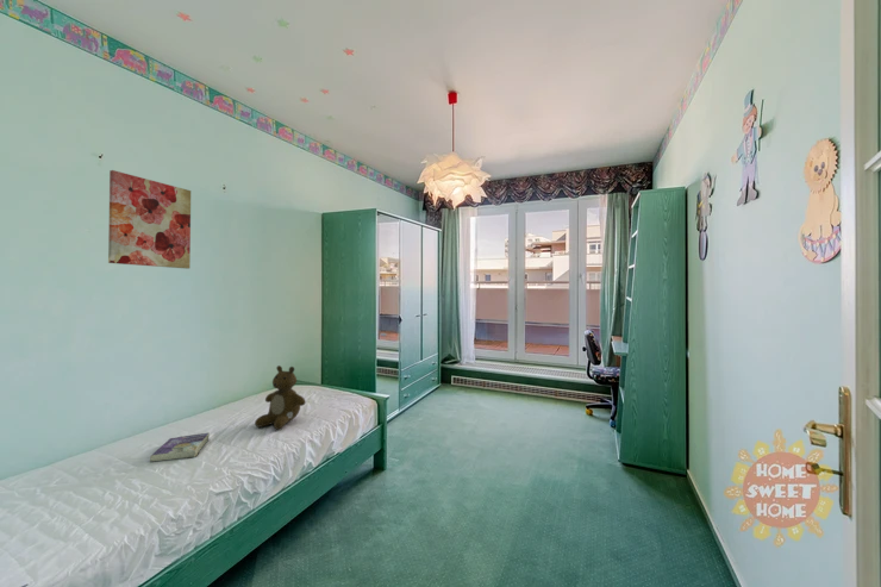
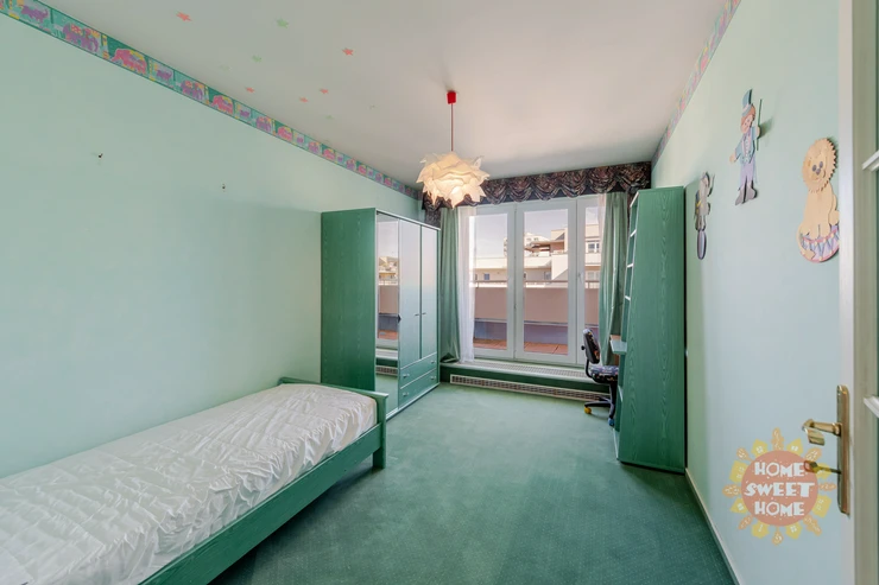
- wall art [107,169,192,270]
- book [149,432,211,463]
- teddy bear [254,364,307,431]
